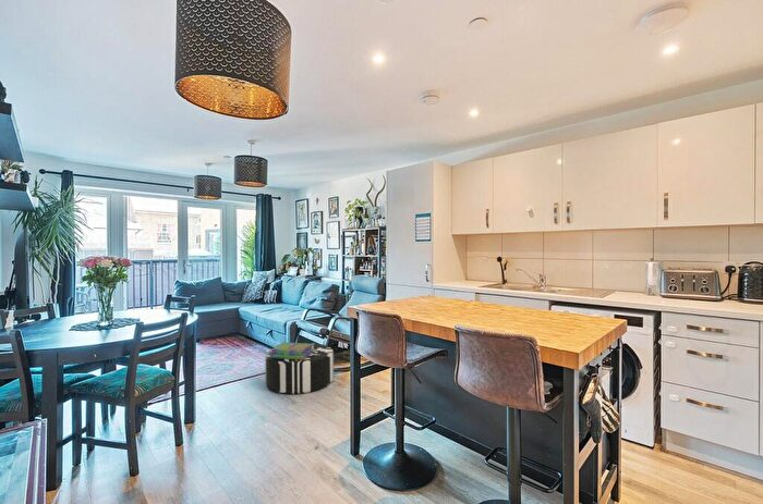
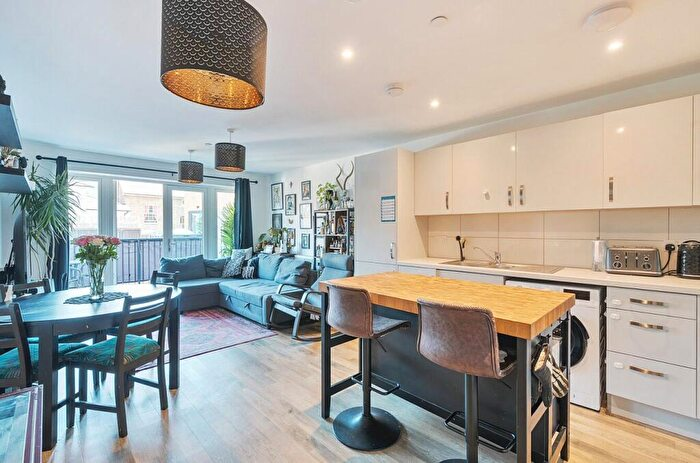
- stack of books [270,341,313,360]
- pouf [264,342,335,395]
